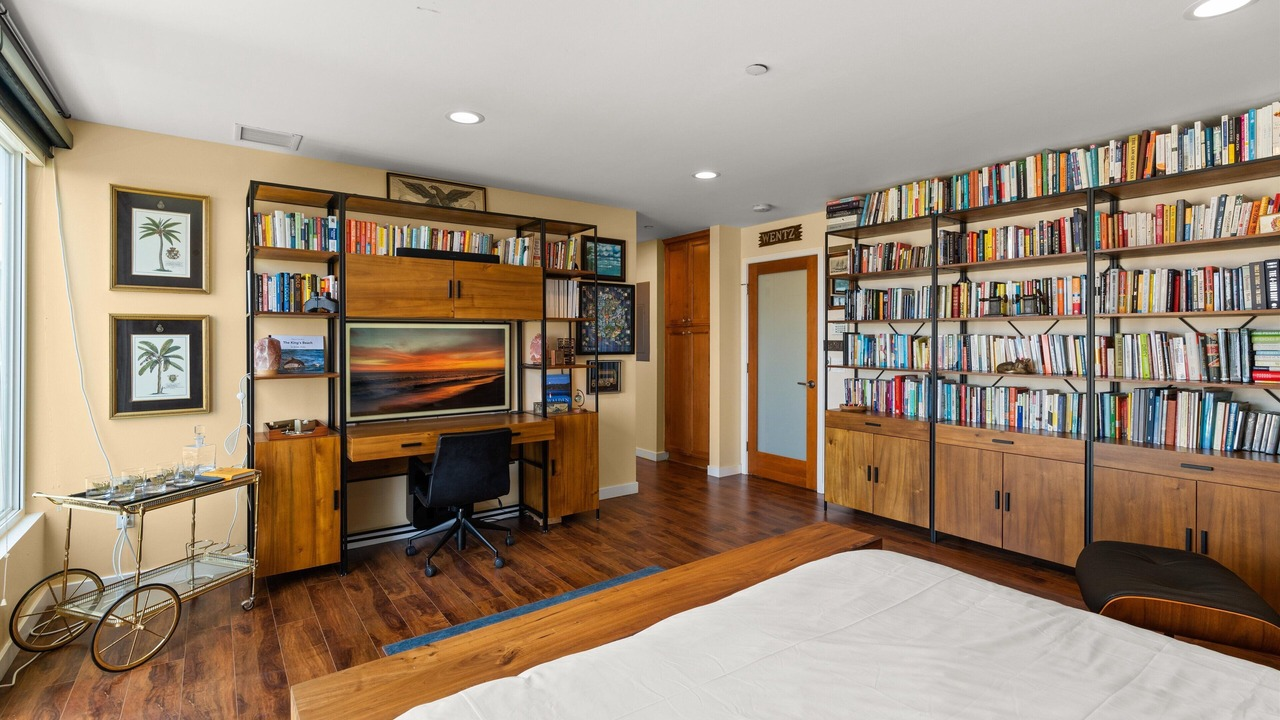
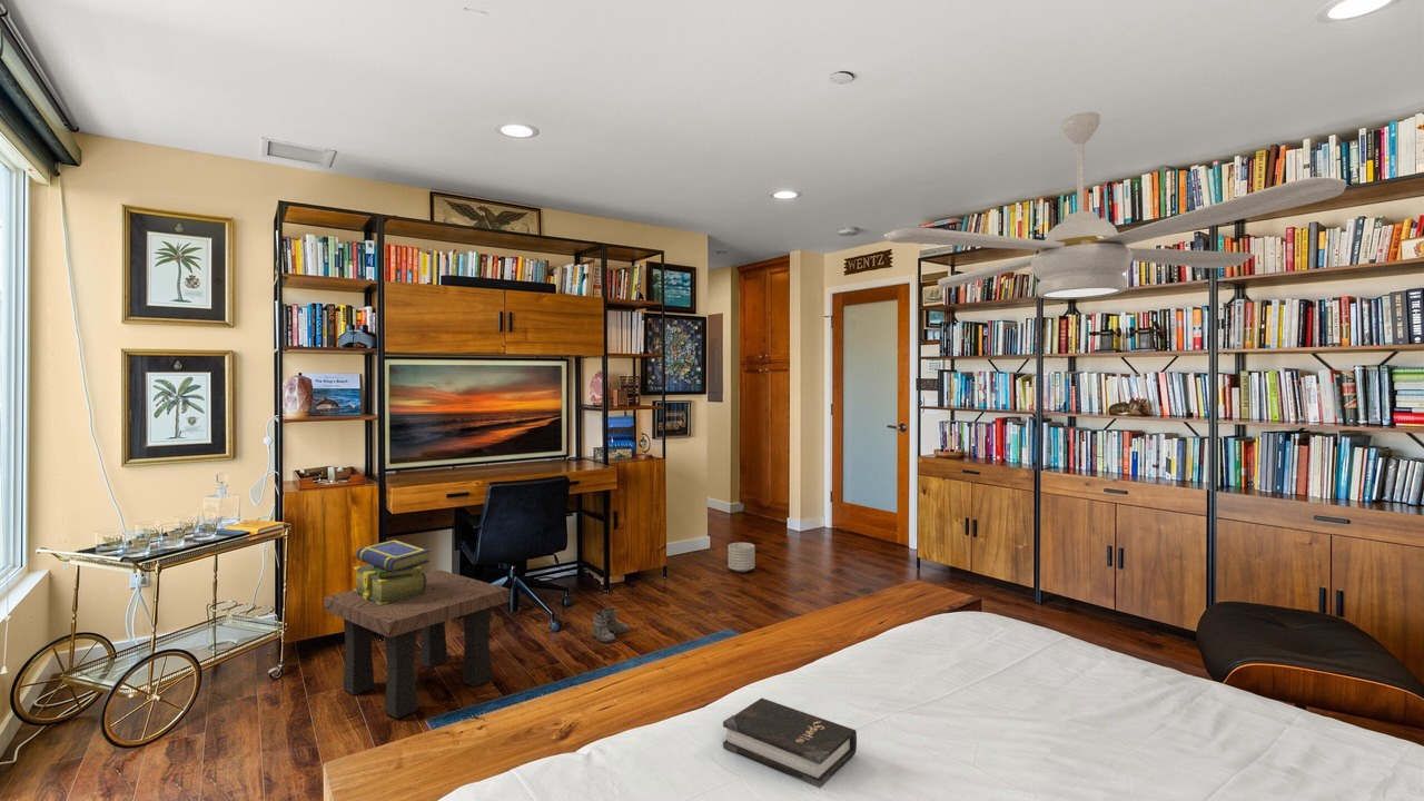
+ ceiling fan [883,111,1347,300]
+ hardback book [722,698,858,789]
+ stack of books [353,538,431,605]
+ planter [726,542,755,573]
+ boots [589,607,631,643]
+ side table [323,570,511,720]
